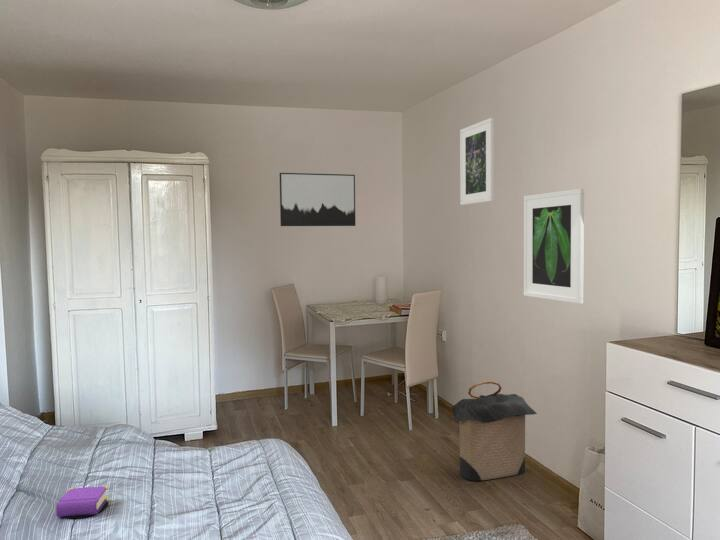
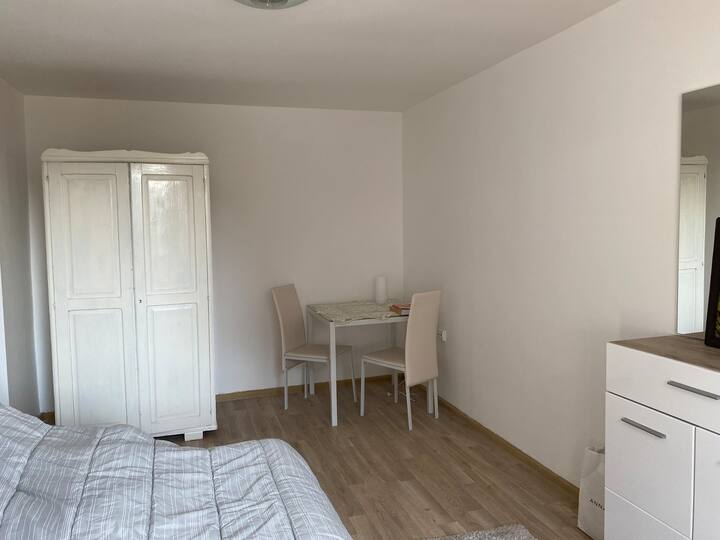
- wall art [278,172,356,227]
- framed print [523,188,585,305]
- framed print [459,117,495,206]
- laundry hamper [449,380,538,482]
- book [55,485,109,519]
